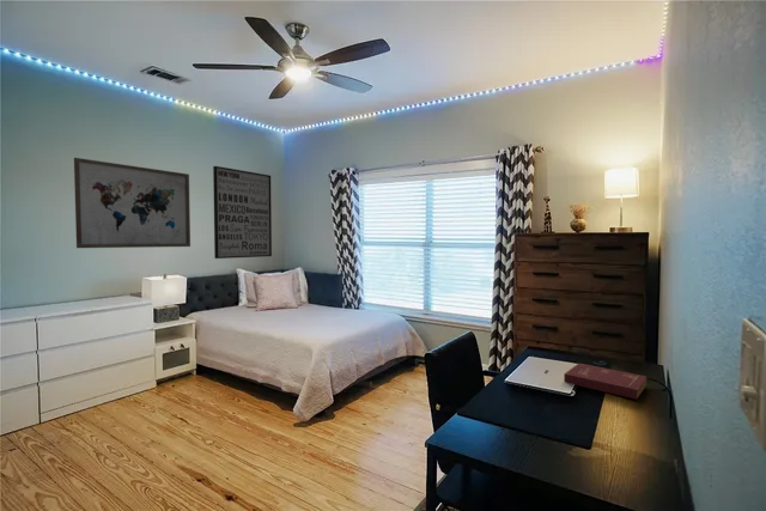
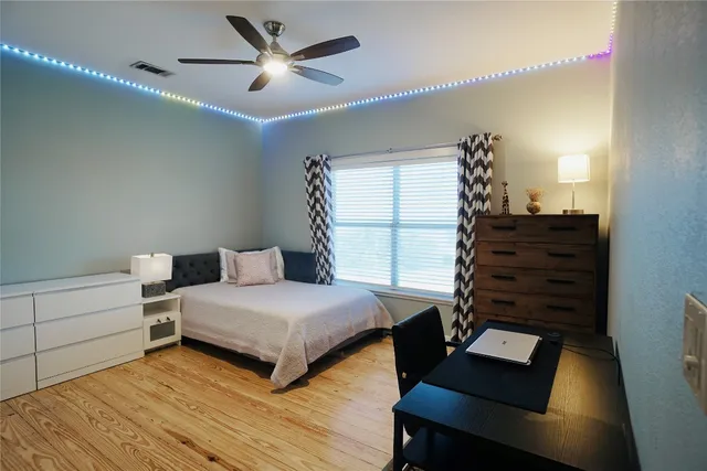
- book [563,363,648,401]
- wall art [212,165,273,260]
- wall art [73,157,192,249]
